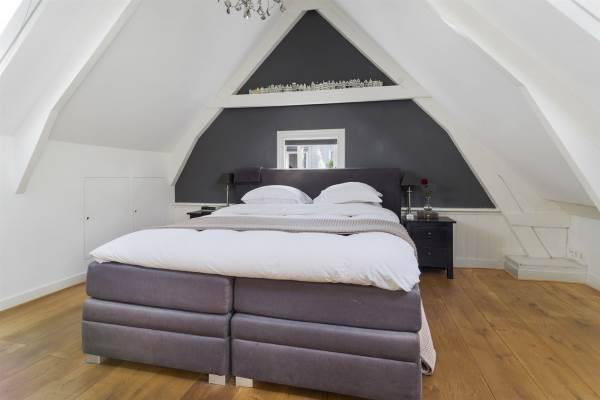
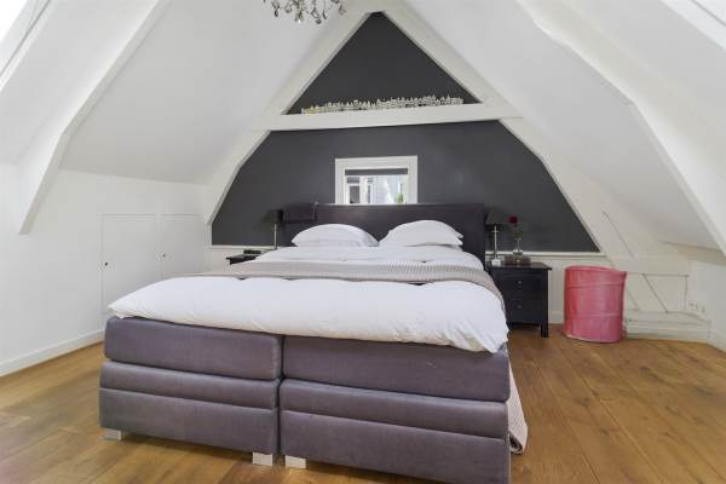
+ laundry hamper [561,264,629,344]
